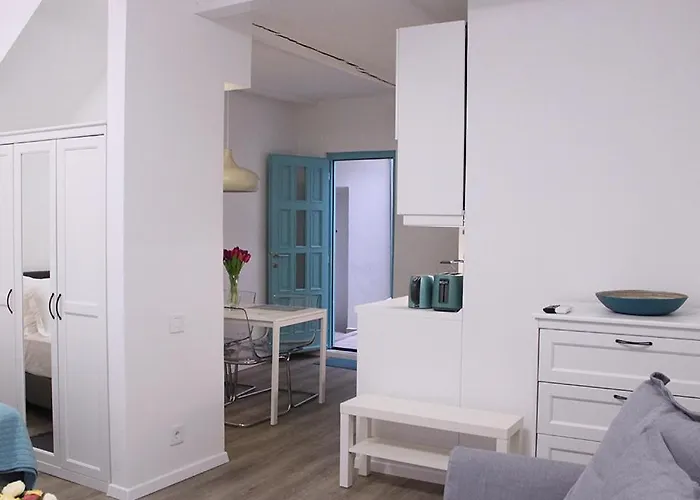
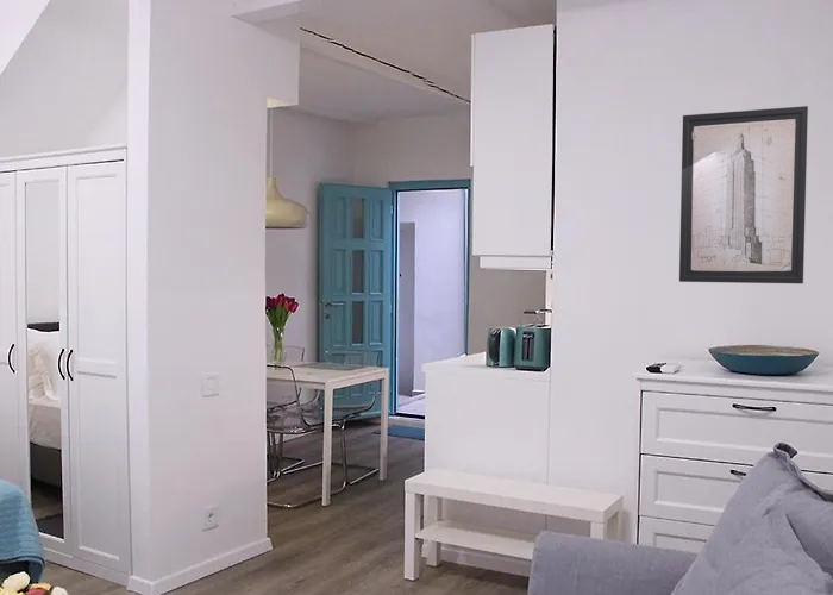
+ wall art [678,105,809,284]
